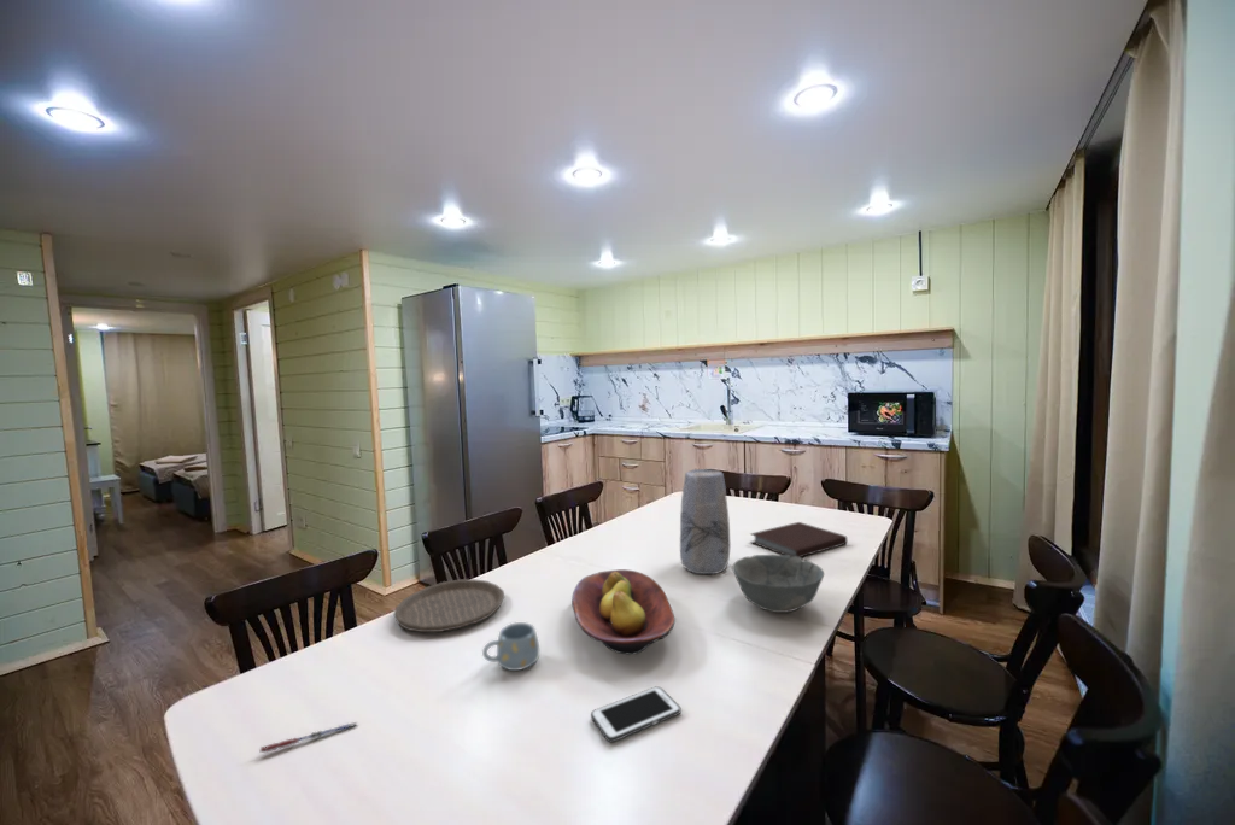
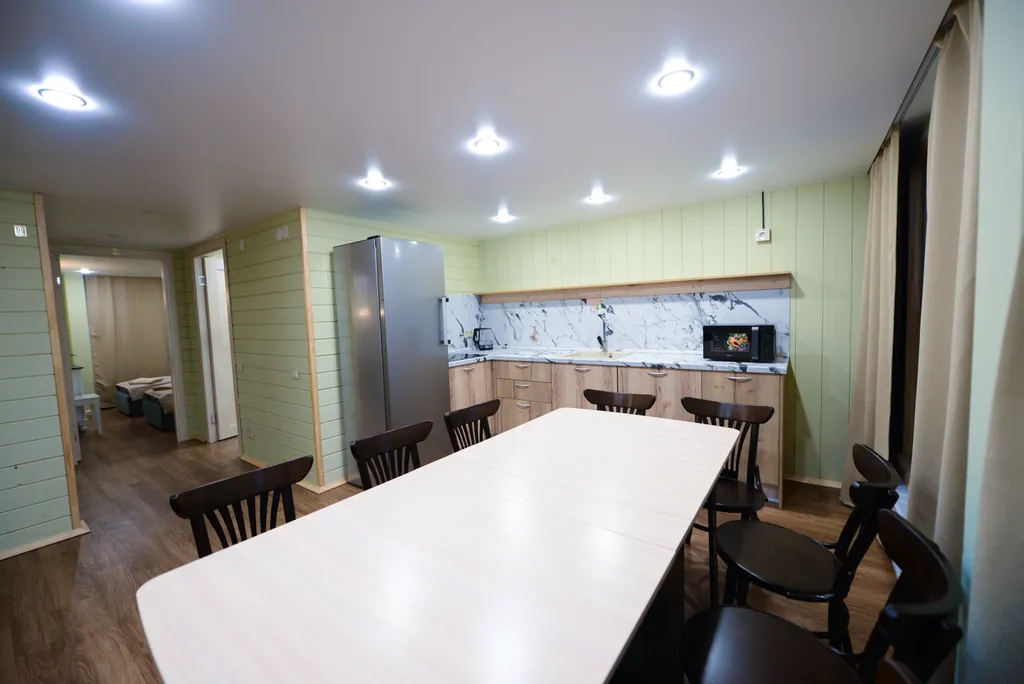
- notebook [749,521,848,558]
- bowl [731,554,825,614]
- vase [679,468,732,575]
- pen [259,721,358,754]
- fruit bowl [570,568,677,656]
- mug [481,621,540,672]
- cell phone [590,685,683,743]
- plate [392,578,505,633]
